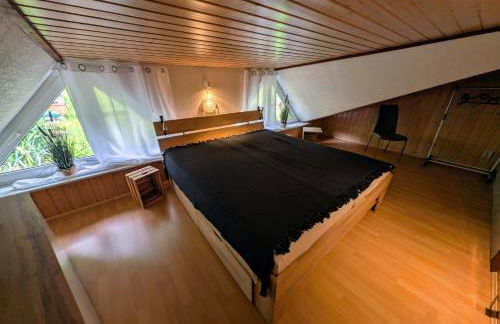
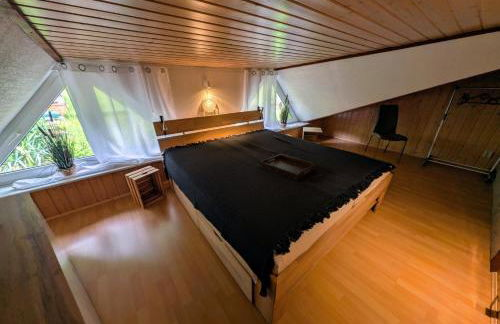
+ serving tray [259,153,317,182]
